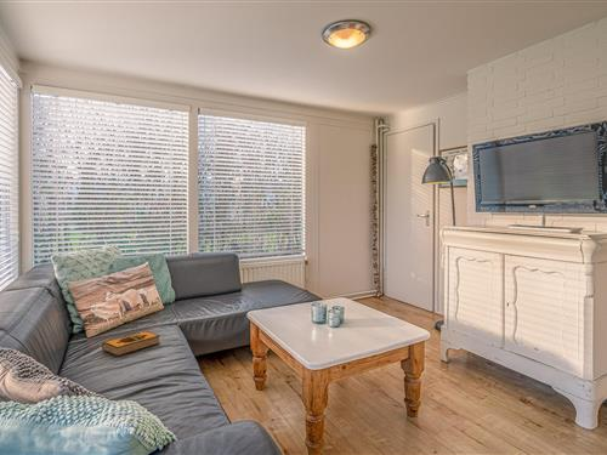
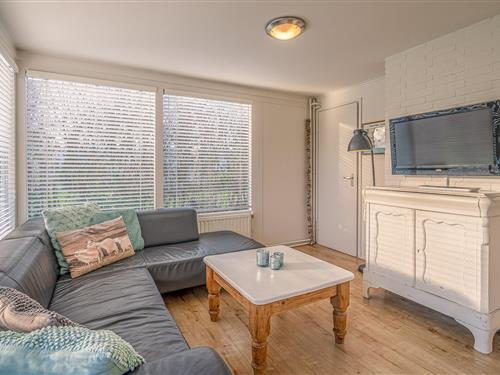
- hardback book [101,330,161,357]
